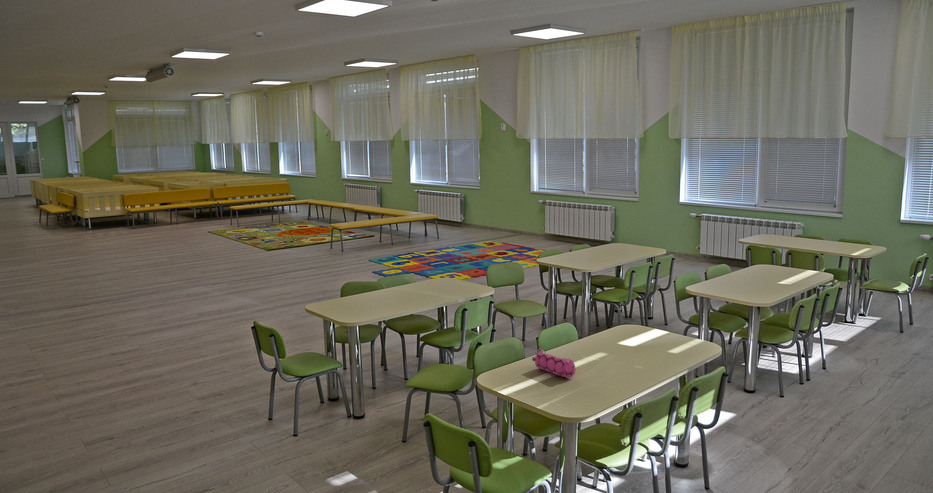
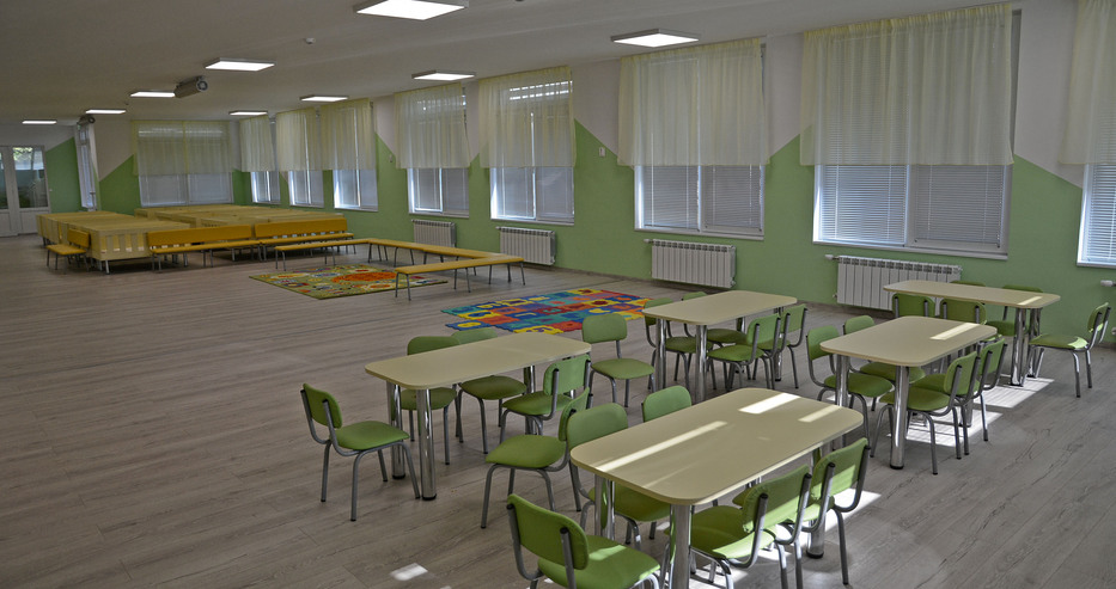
- pencil case [531,348,576,379]
